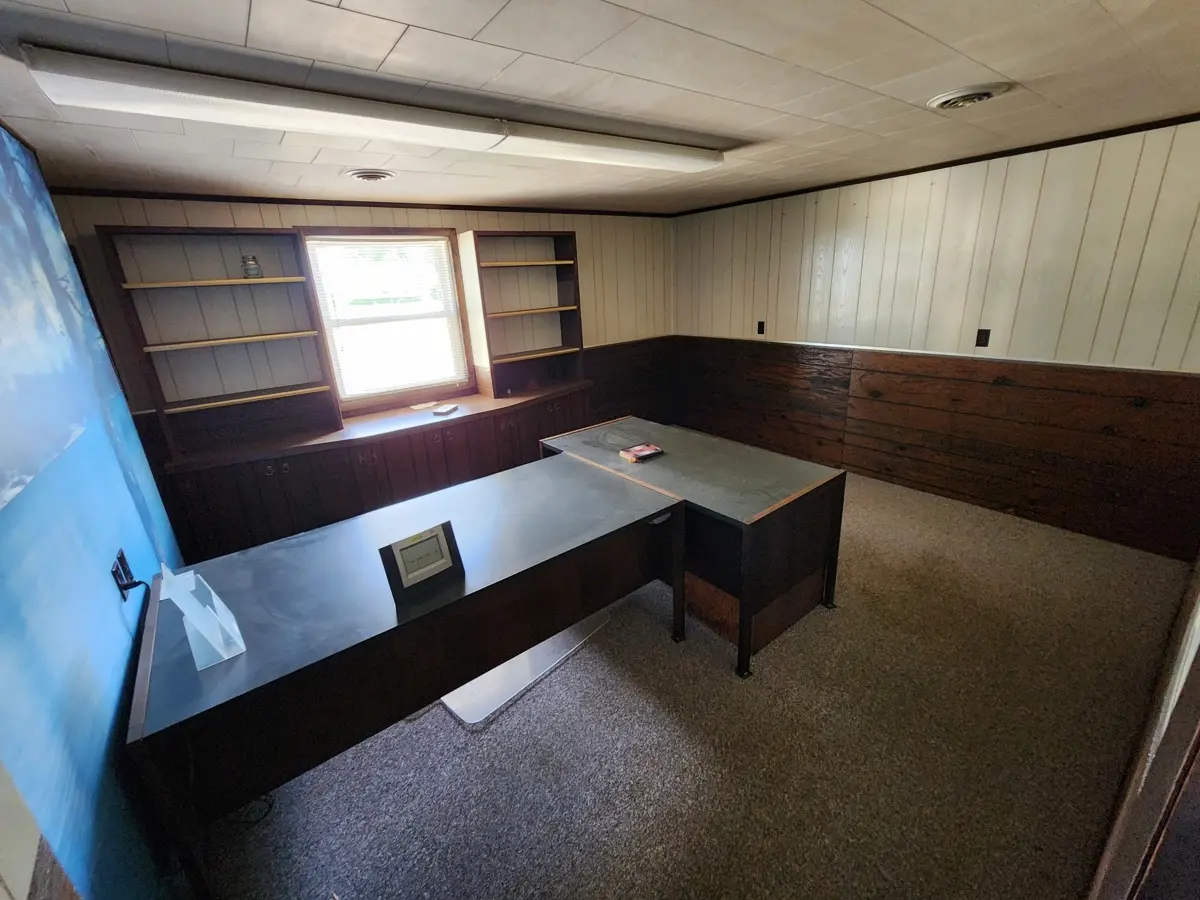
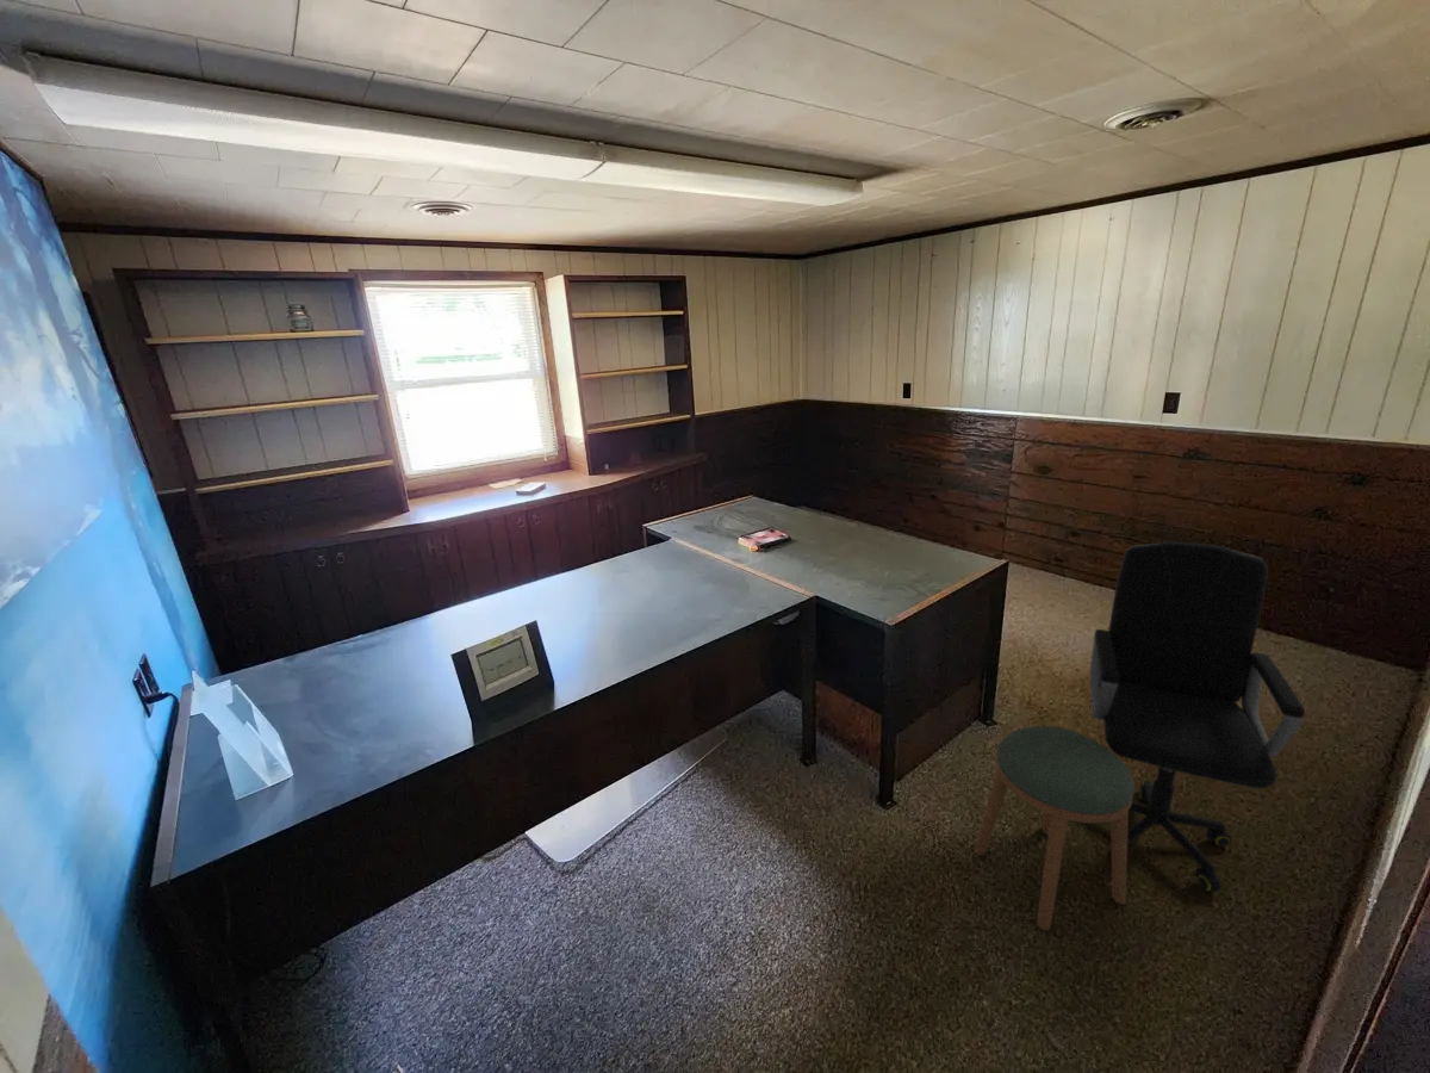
+ office chair [1089,541,1306,894]
+ stool [972,725,1136,931]
